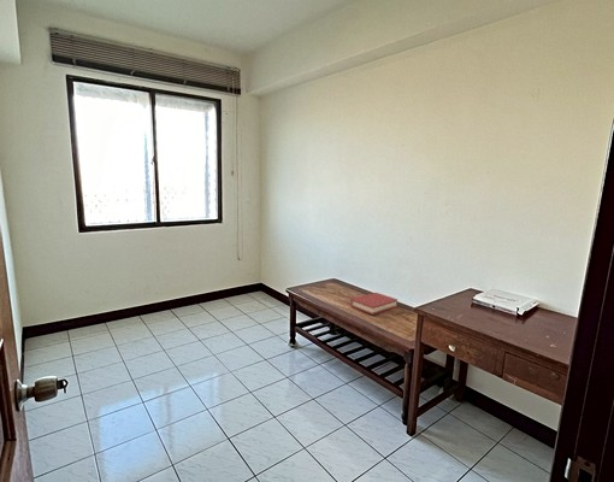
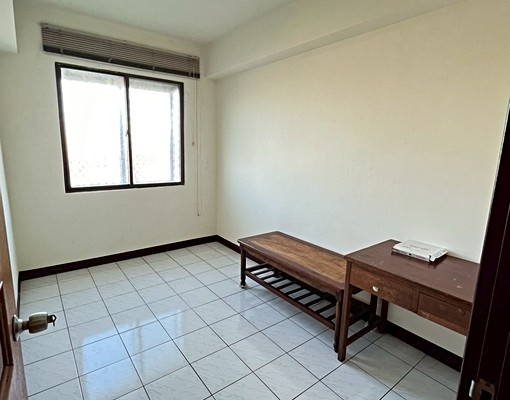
- hardback book [349,292,398,316]
